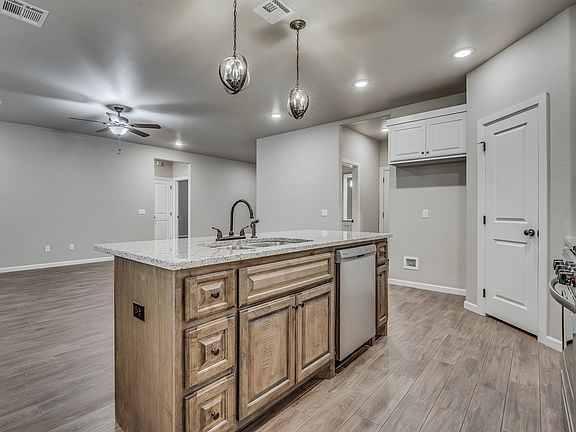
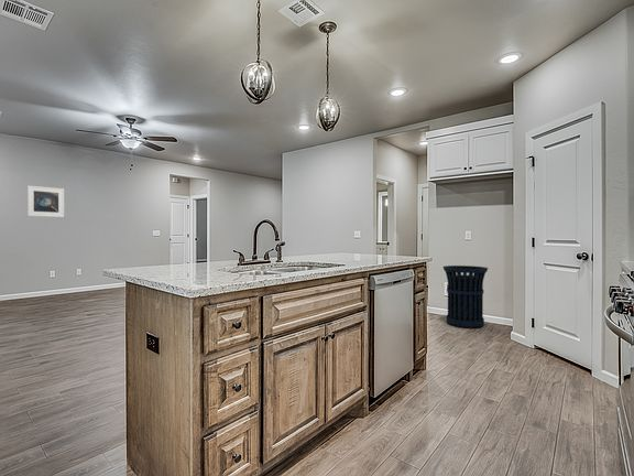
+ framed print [26,184,65,218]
+ trash can [442,264,489,329]
